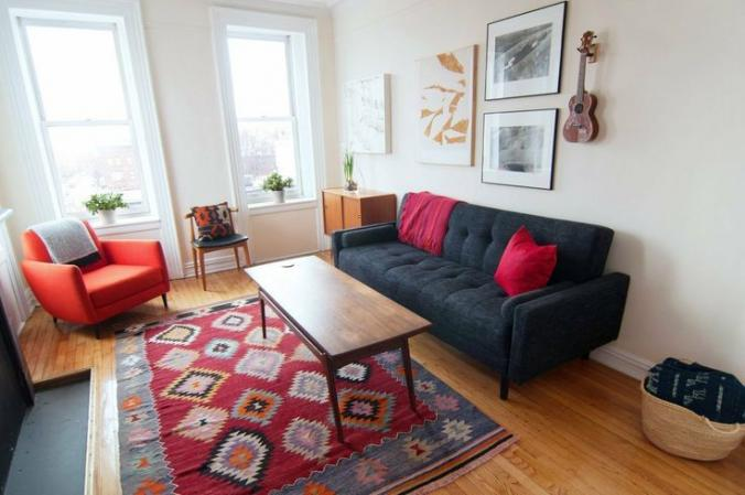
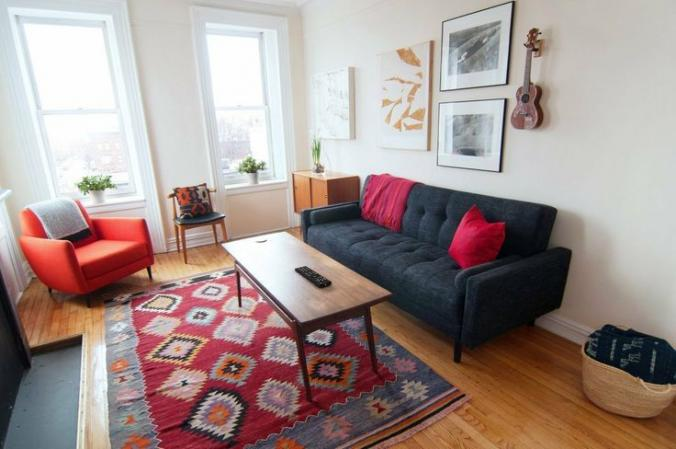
+ remote control [294,265,333,288]
